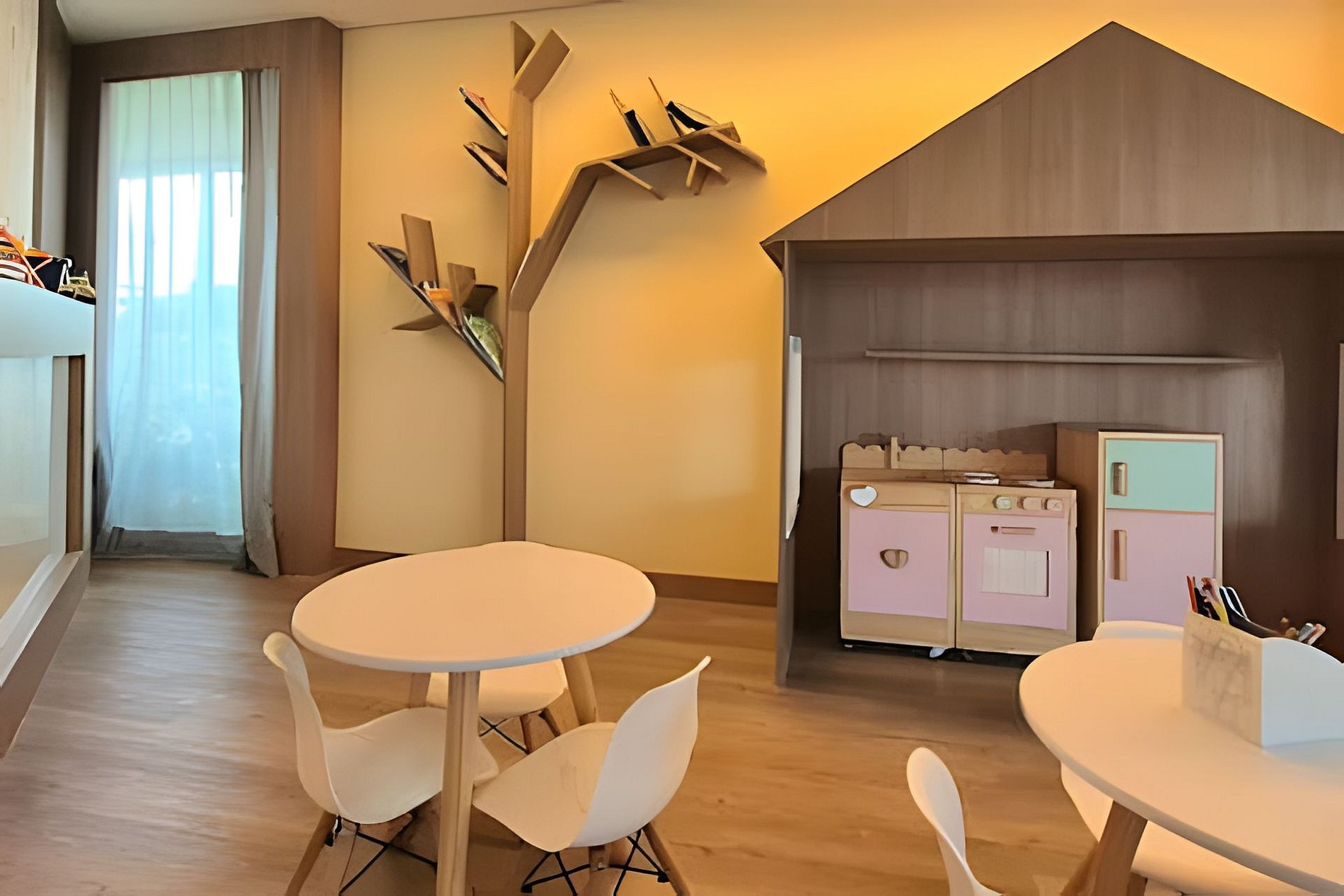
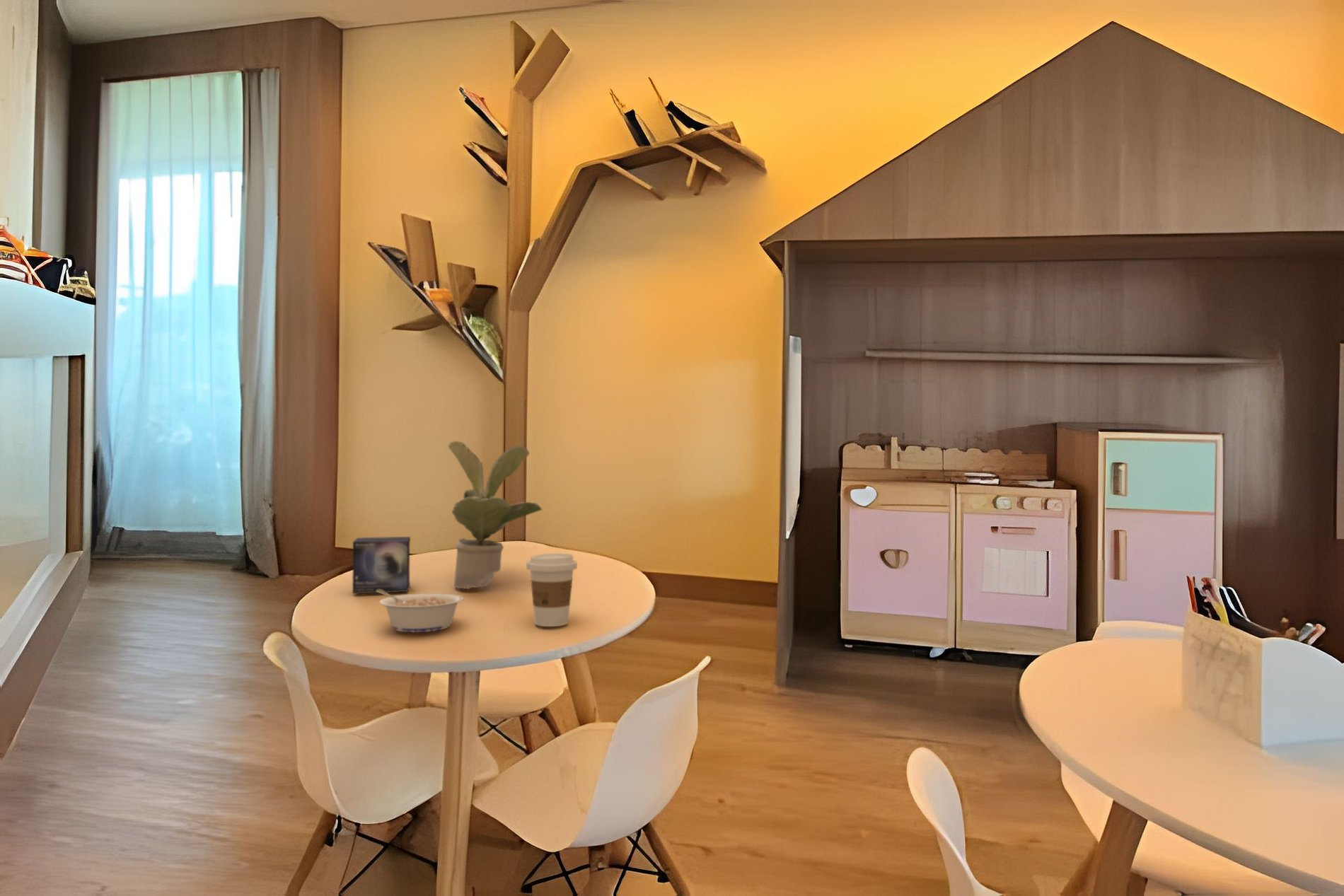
+ small box [352,536,411,594]
+ potted plant [448,441,543,590]
+ coffee cup [526,552,578,627]
+ legume [376,589,464,633]
